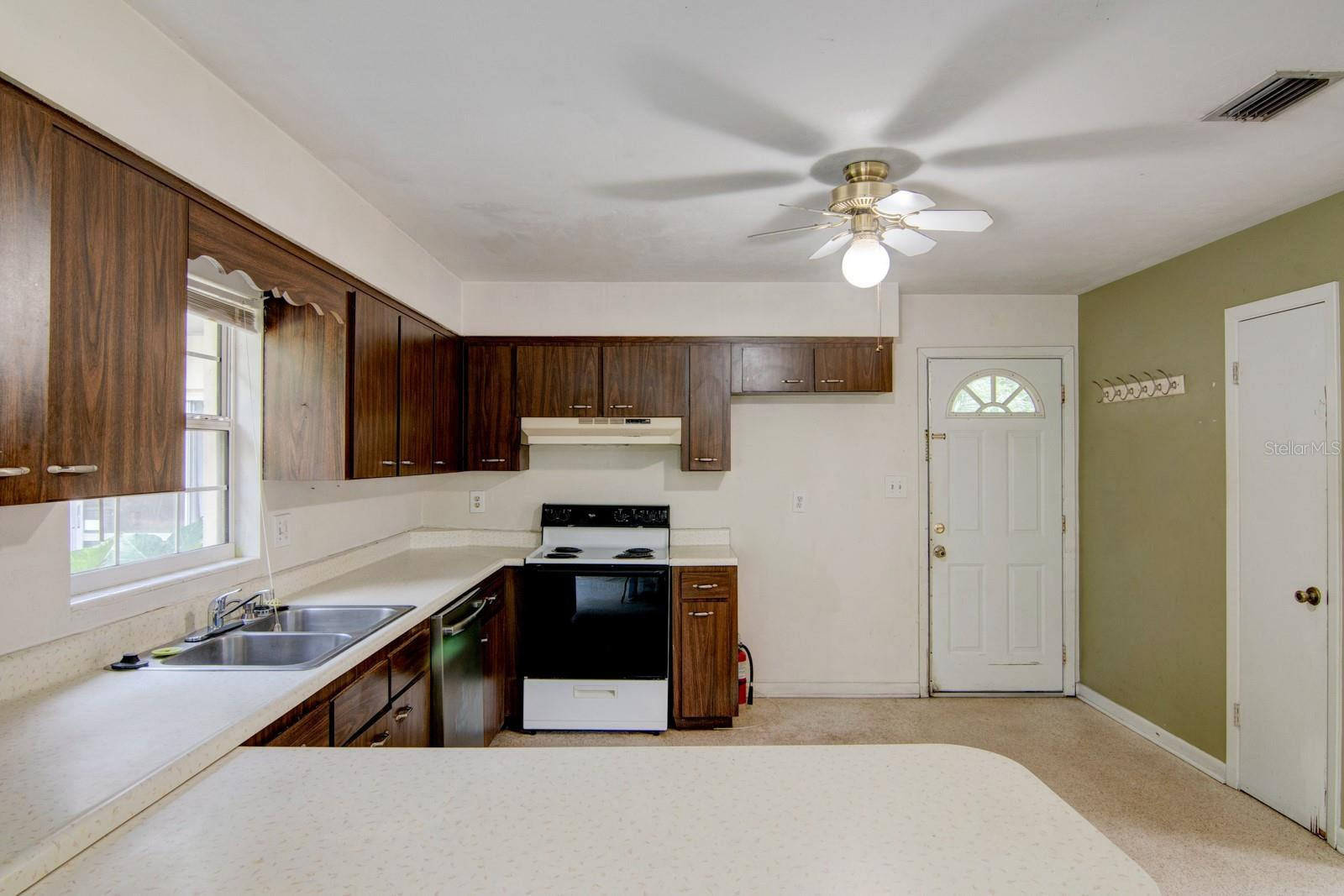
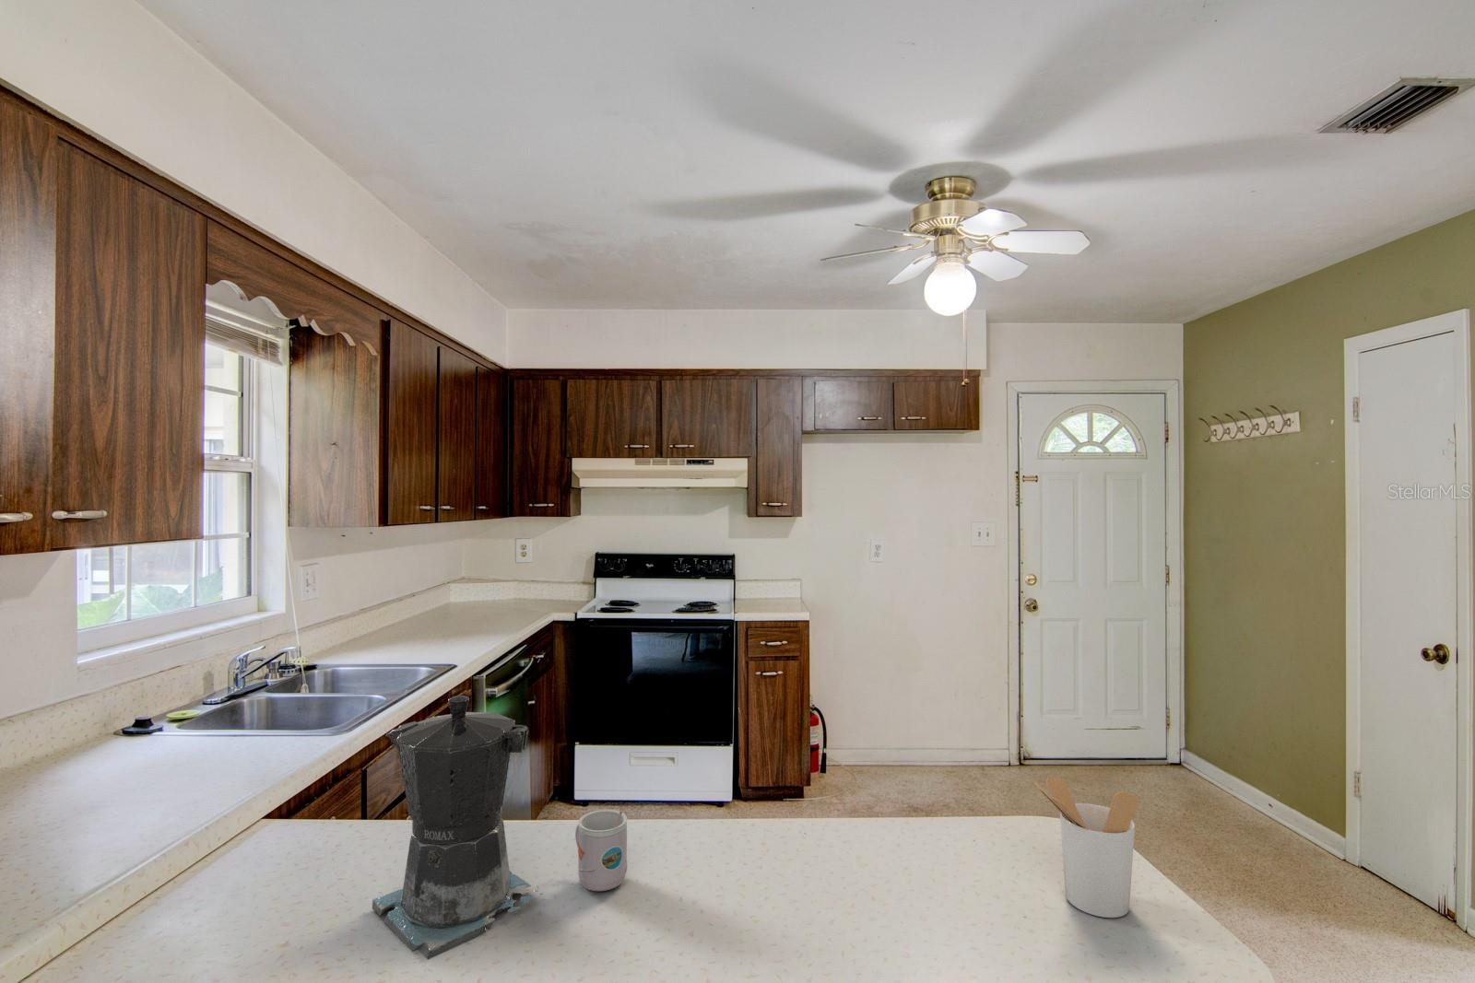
+ mug [574,809,628,892]
+ coffee maker [372,694,543,960]
+ utensil holder [1034,776,1139,918]
